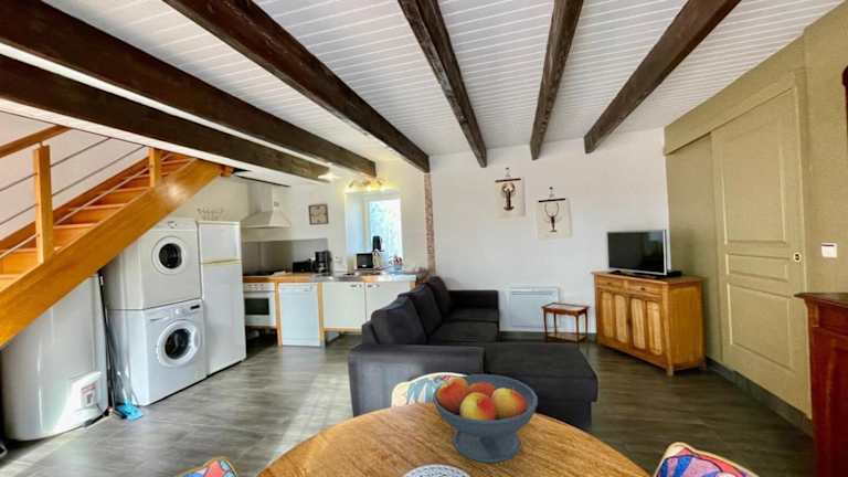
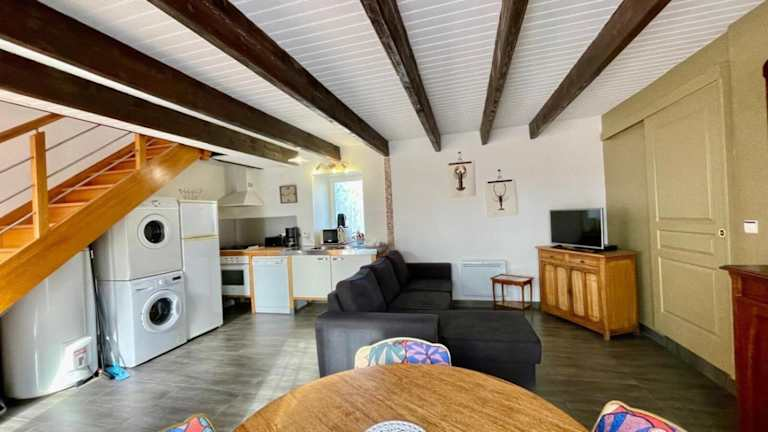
- fruit bowl [432,373,539,464]
